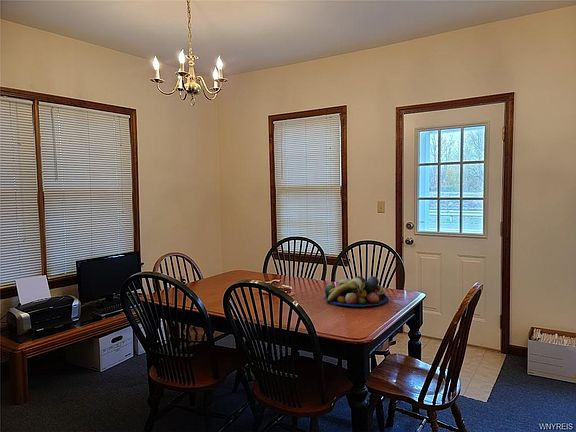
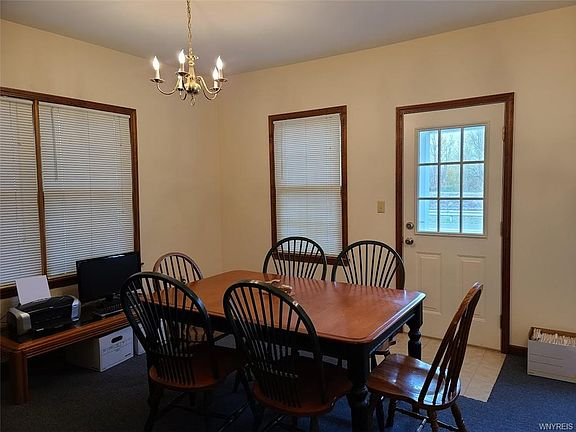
- fruit bowl [323,275,390,308]
